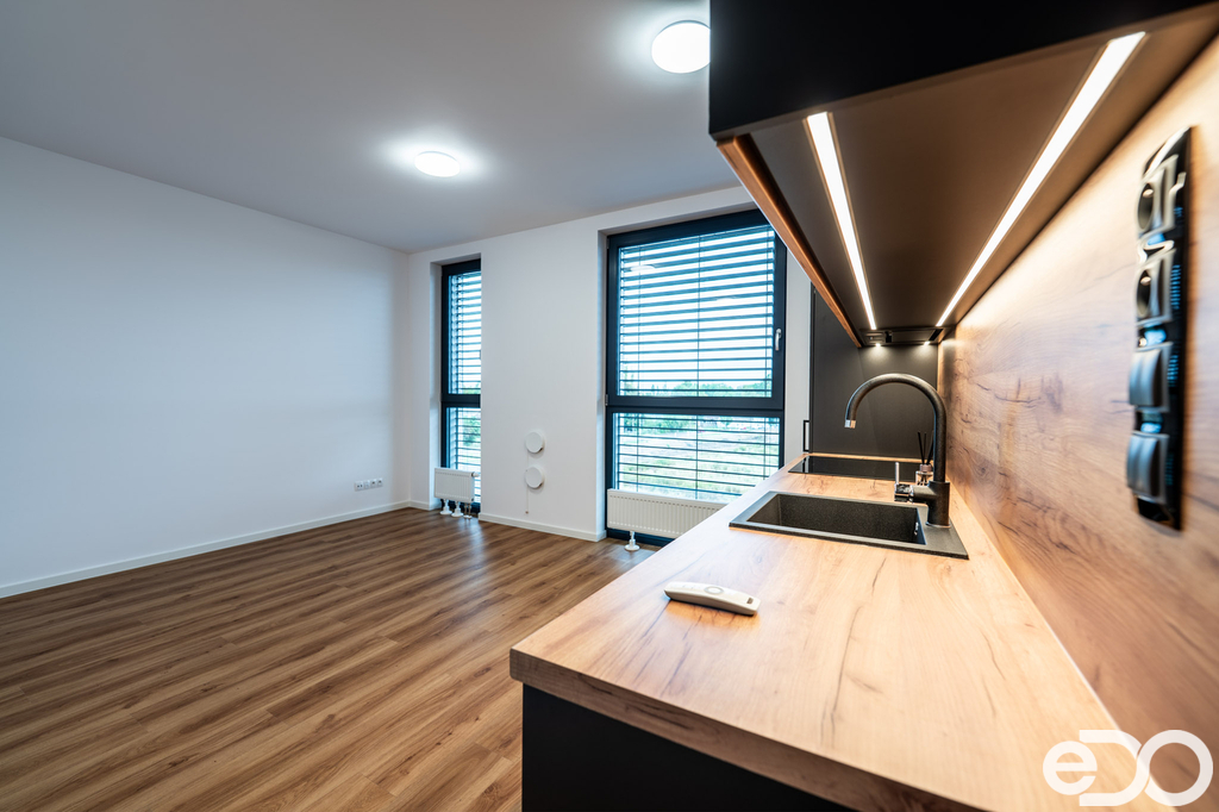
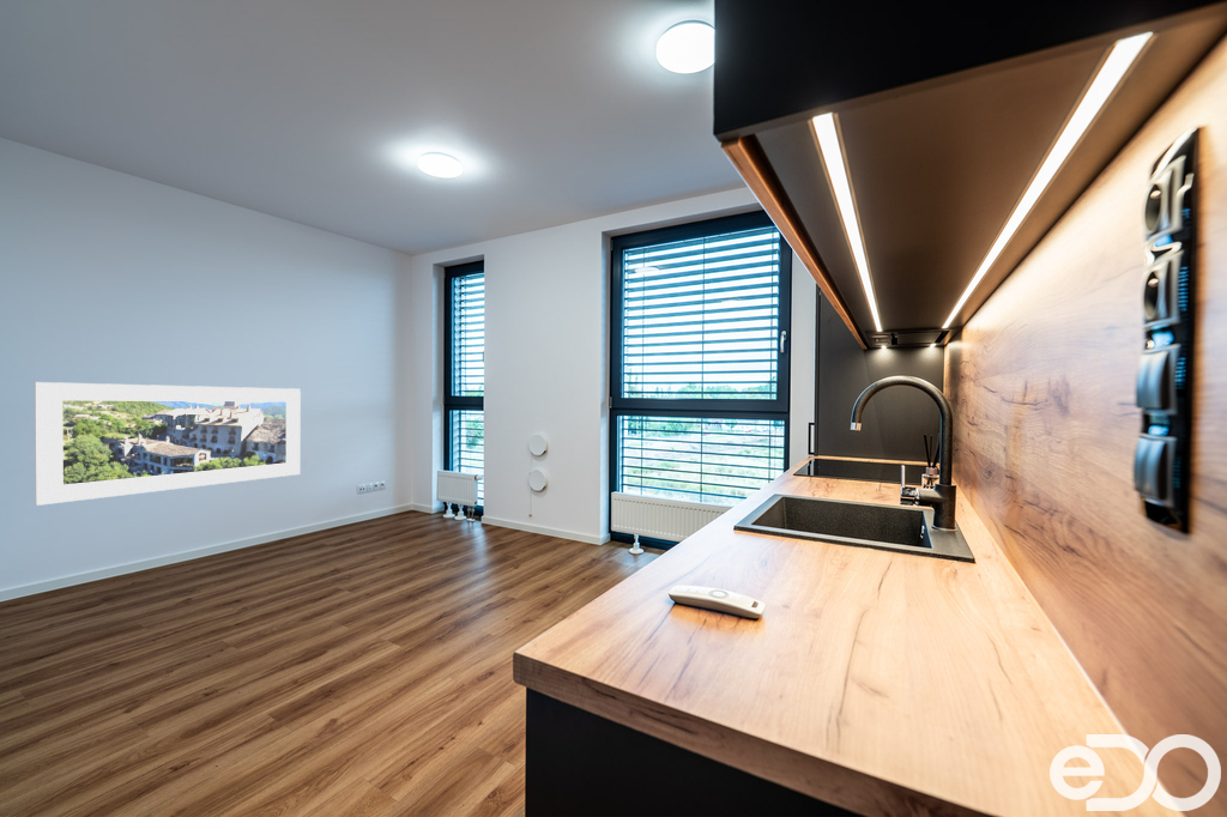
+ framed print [34,381,302,507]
